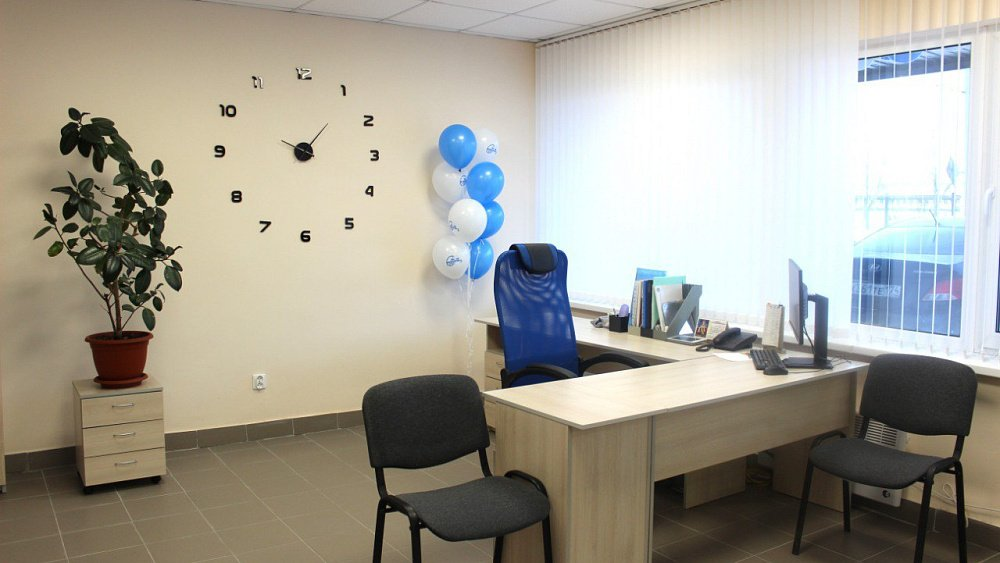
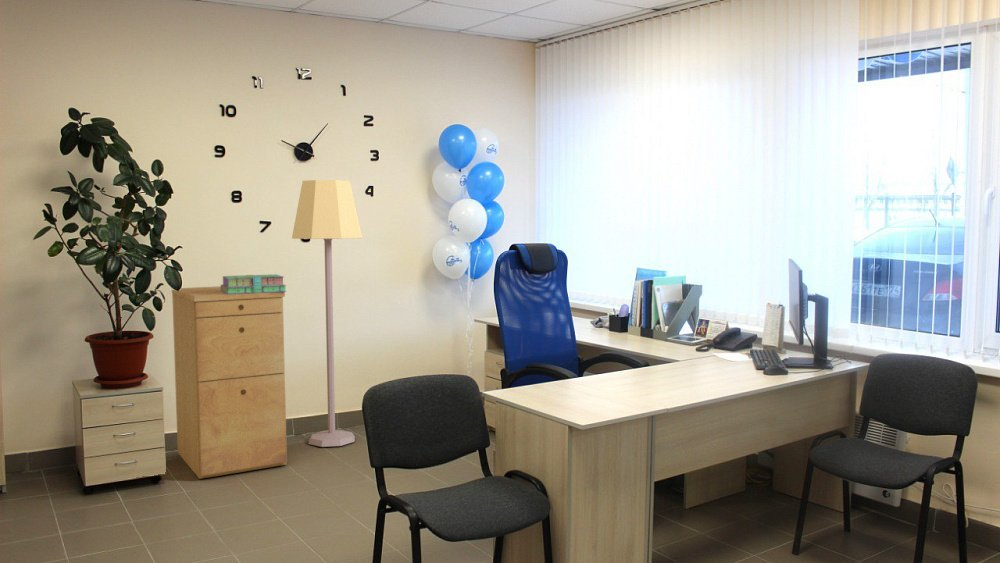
+ stack of books [220,273,287,294]
+ lamp [291,179,363,448]
+ filing cabinet [171,285,288,480]
